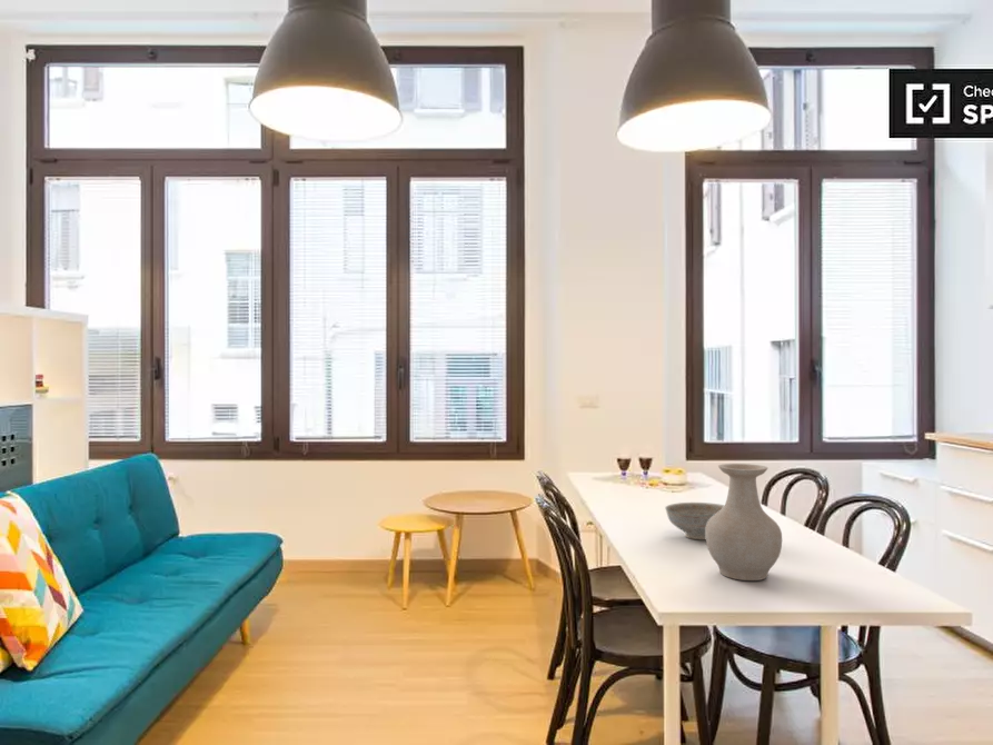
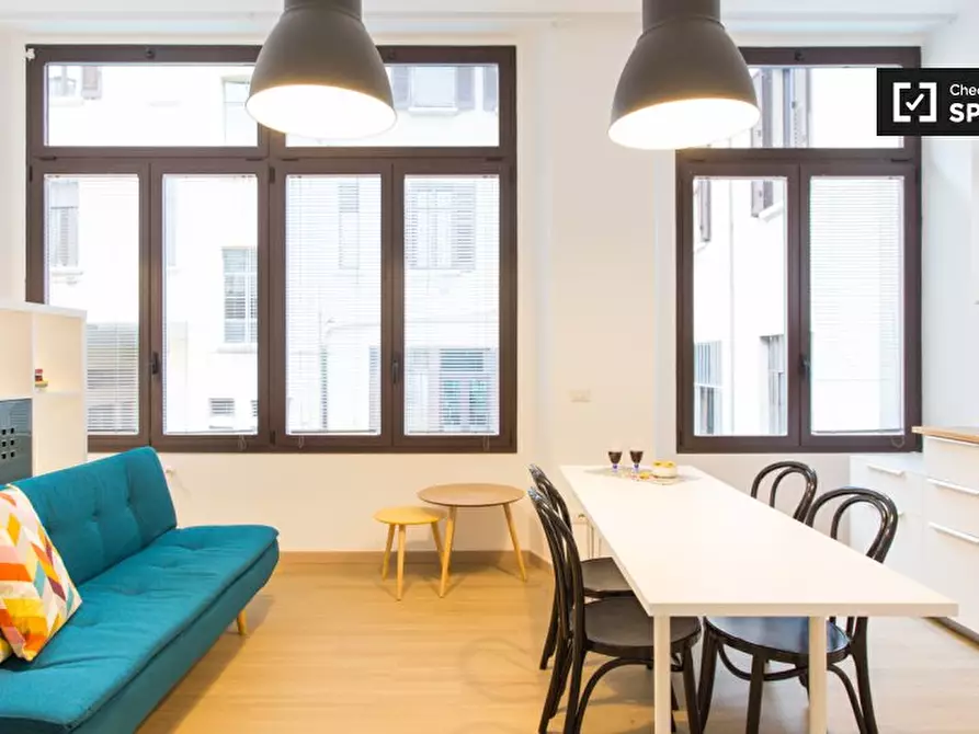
- vase [705,463,783,582]
- decorative bowl [664,501,725,540]
